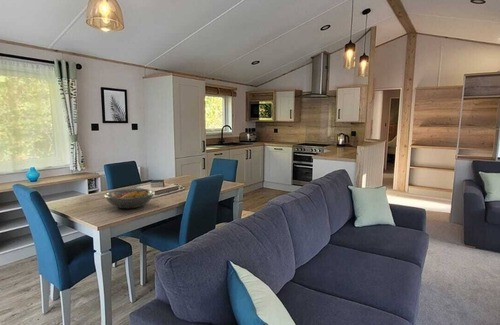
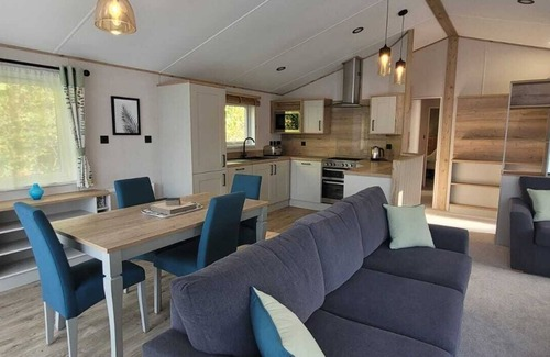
- fruit bowl [103,188,155,209]
